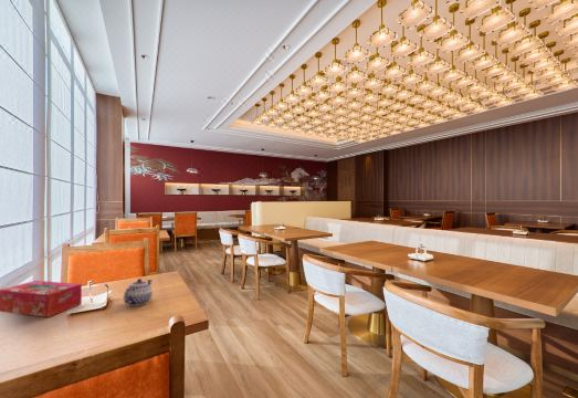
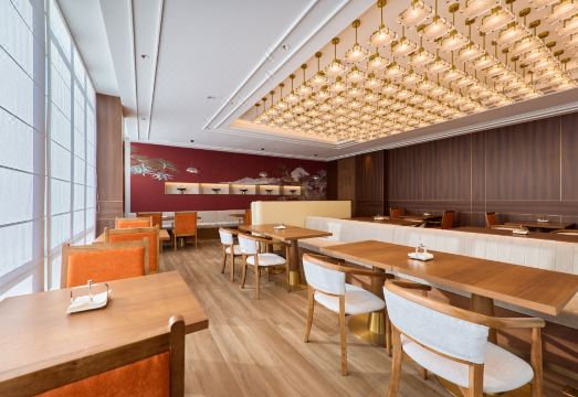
- teapot [123,277,154,307]
- tissue box [0,280,83,318]
